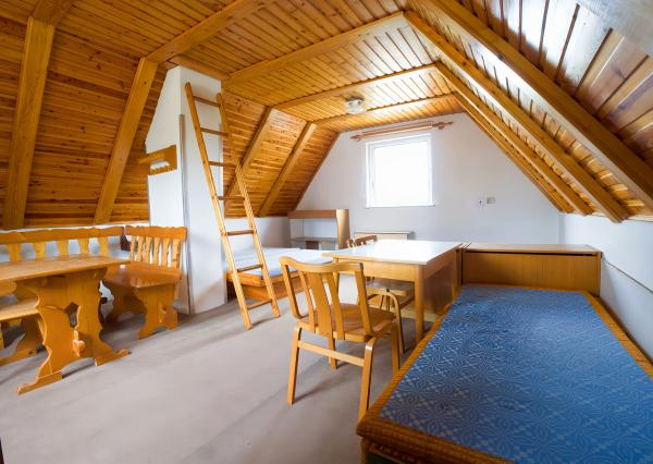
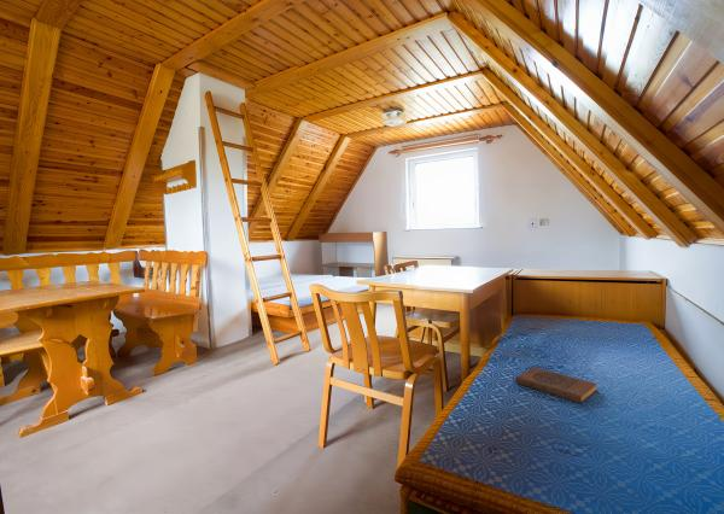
+ book [515,366,599,404]
